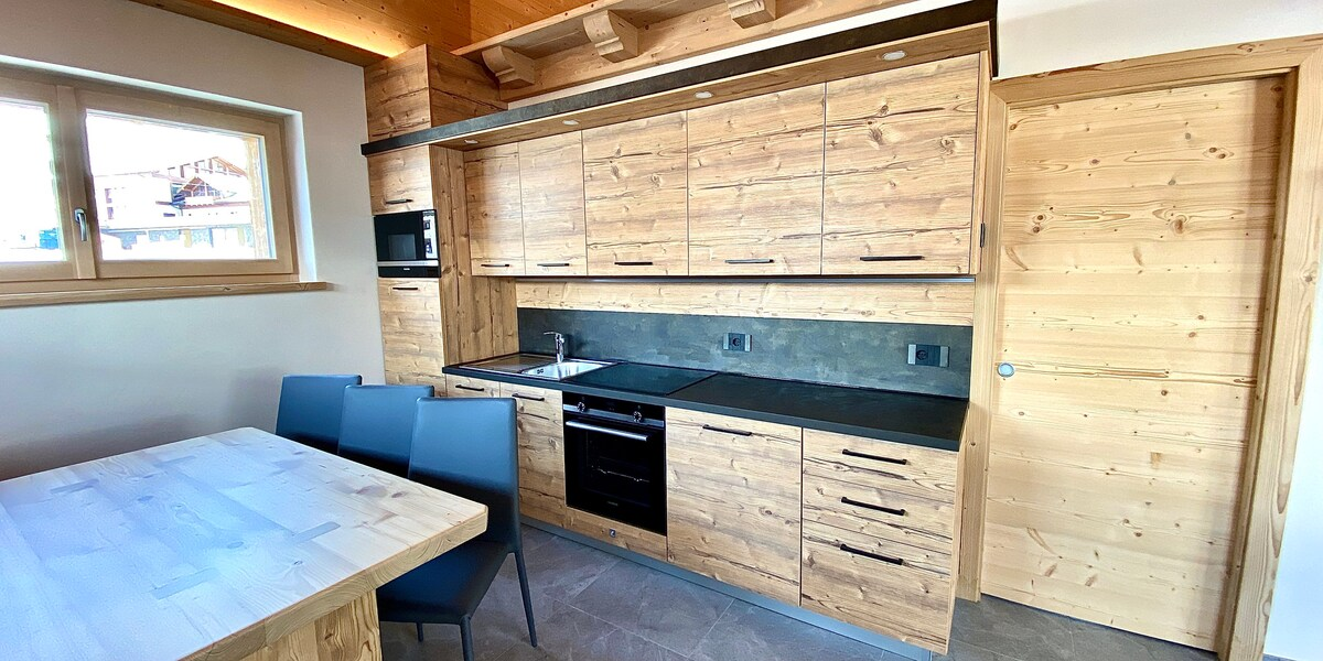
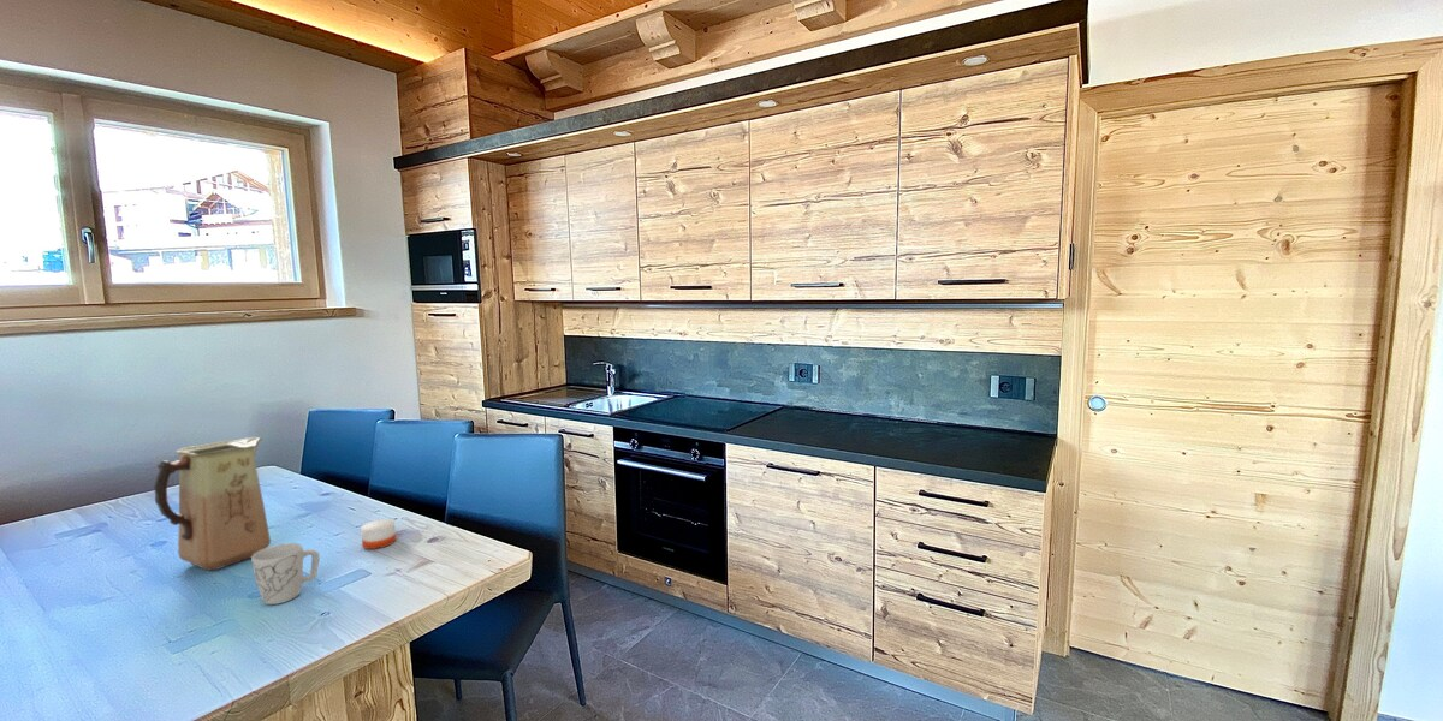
+ mug [250,542,321,606]
+ candle [360,517,397,550]
+ vase [153,436,272,571]
